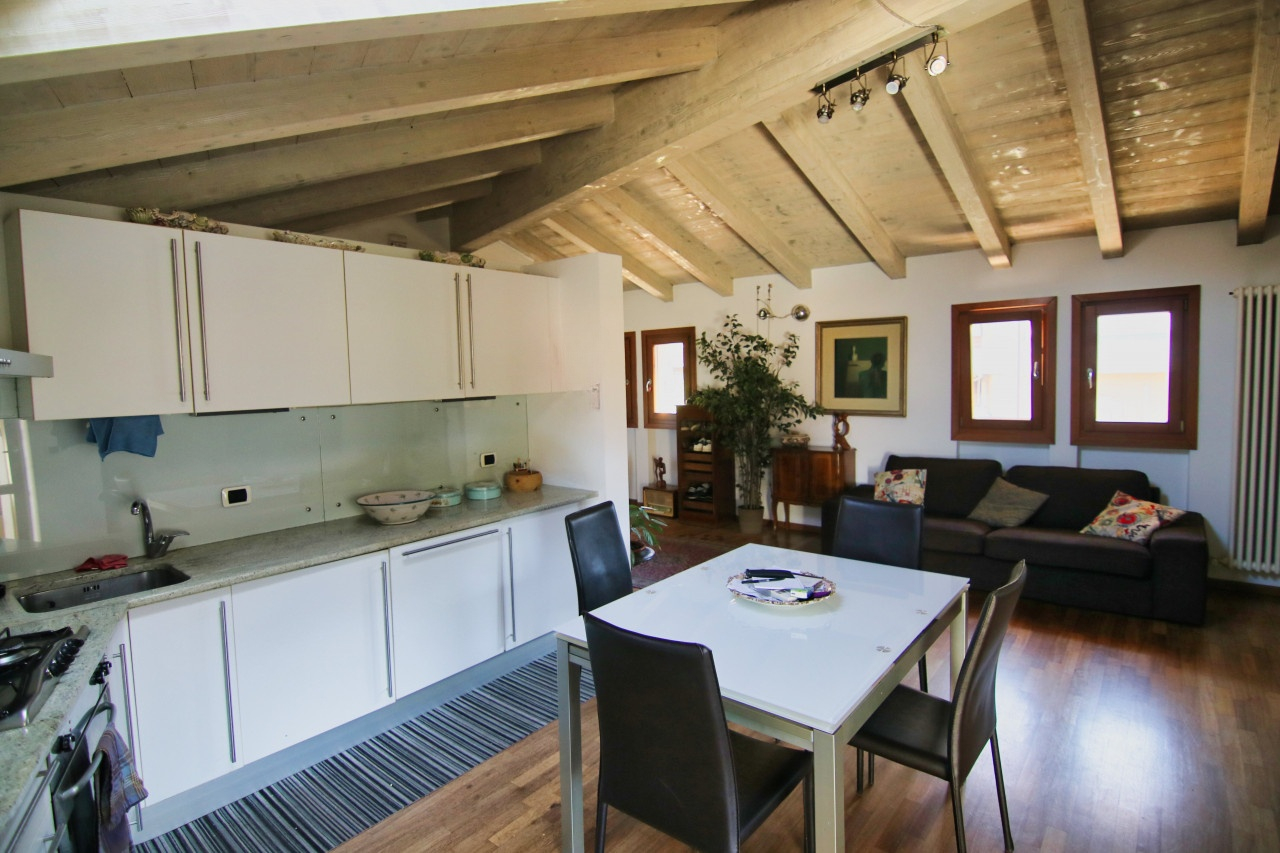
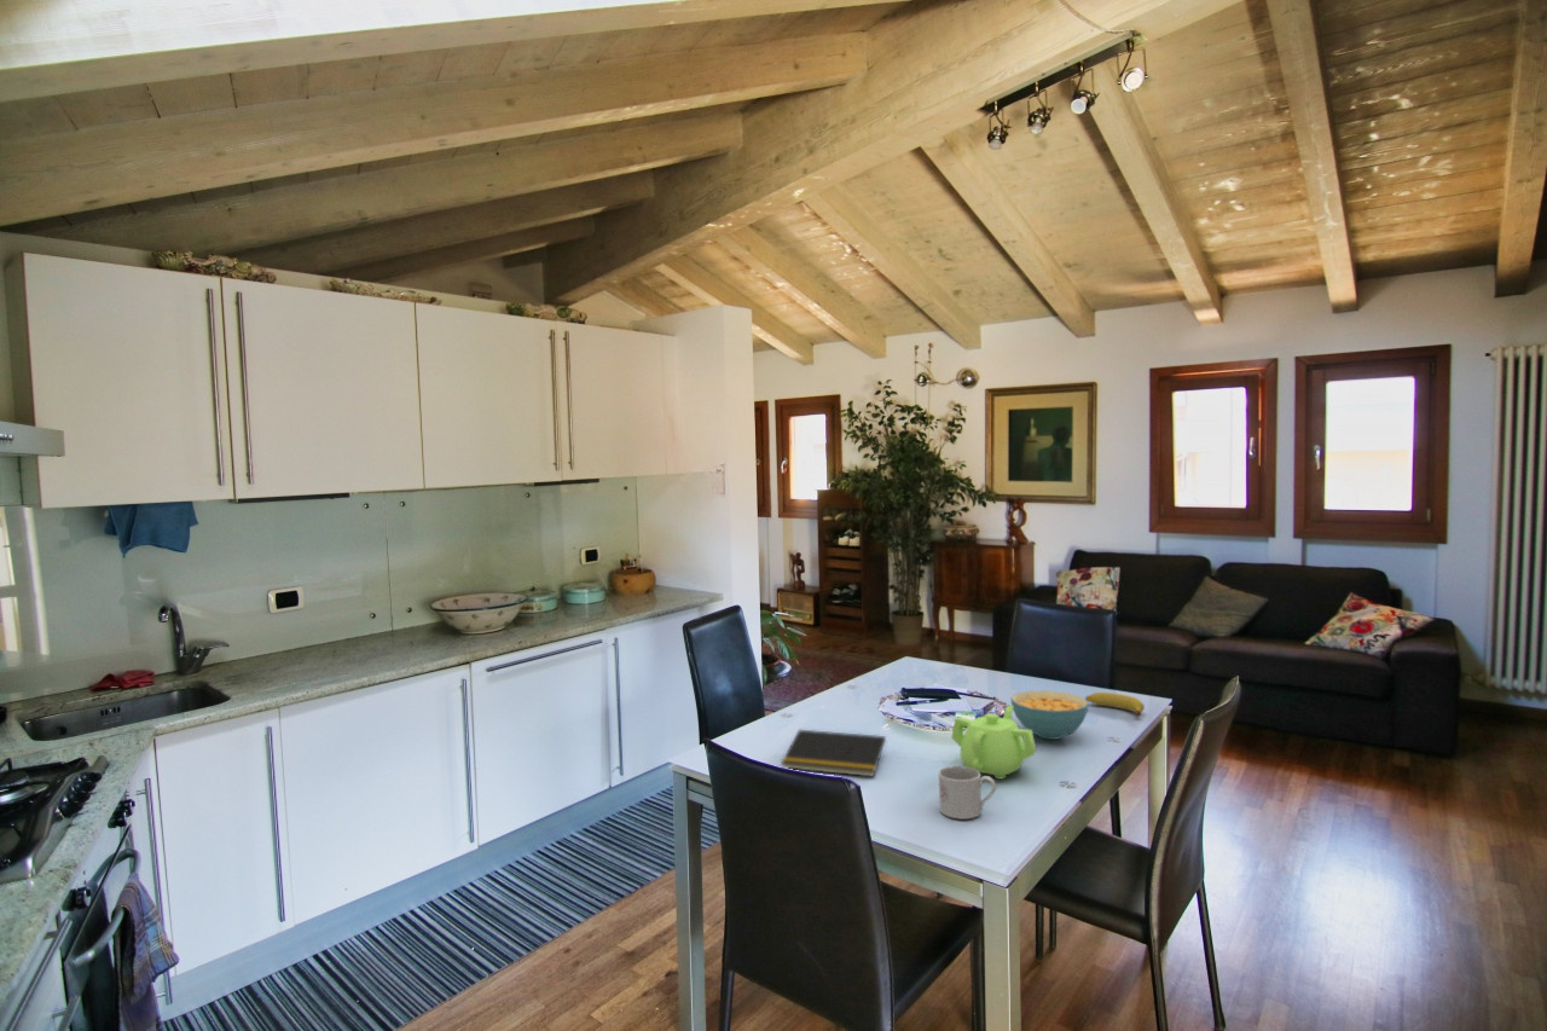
+ notepad [780,729,887,777]
+ teapot [950,705,1038,780]
+ cereal bowl [1009,689,1090,741]
+ banana [1084,691,1146,716]
+ mug [938,765,997,819]
